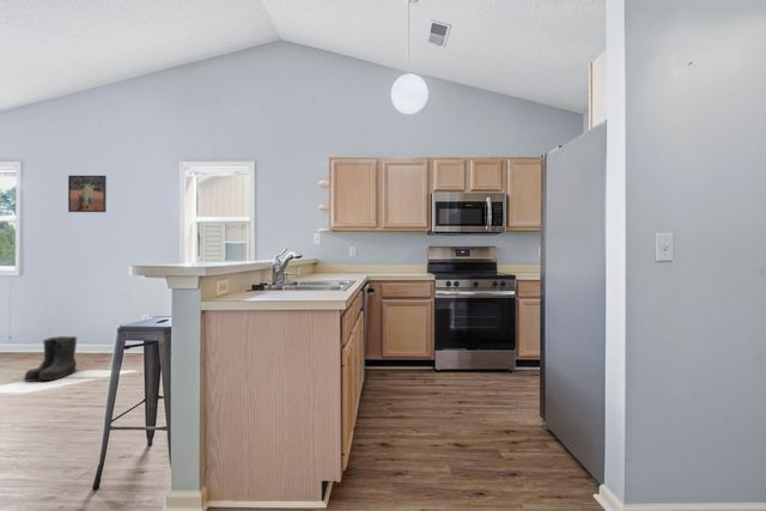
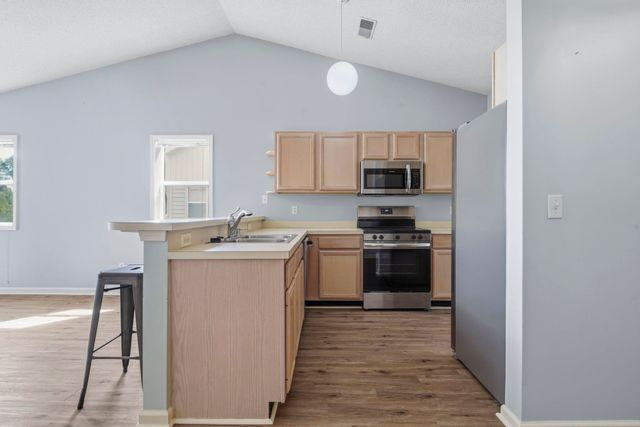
- boots [22,335,78,383]
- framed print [67,175,108,213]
